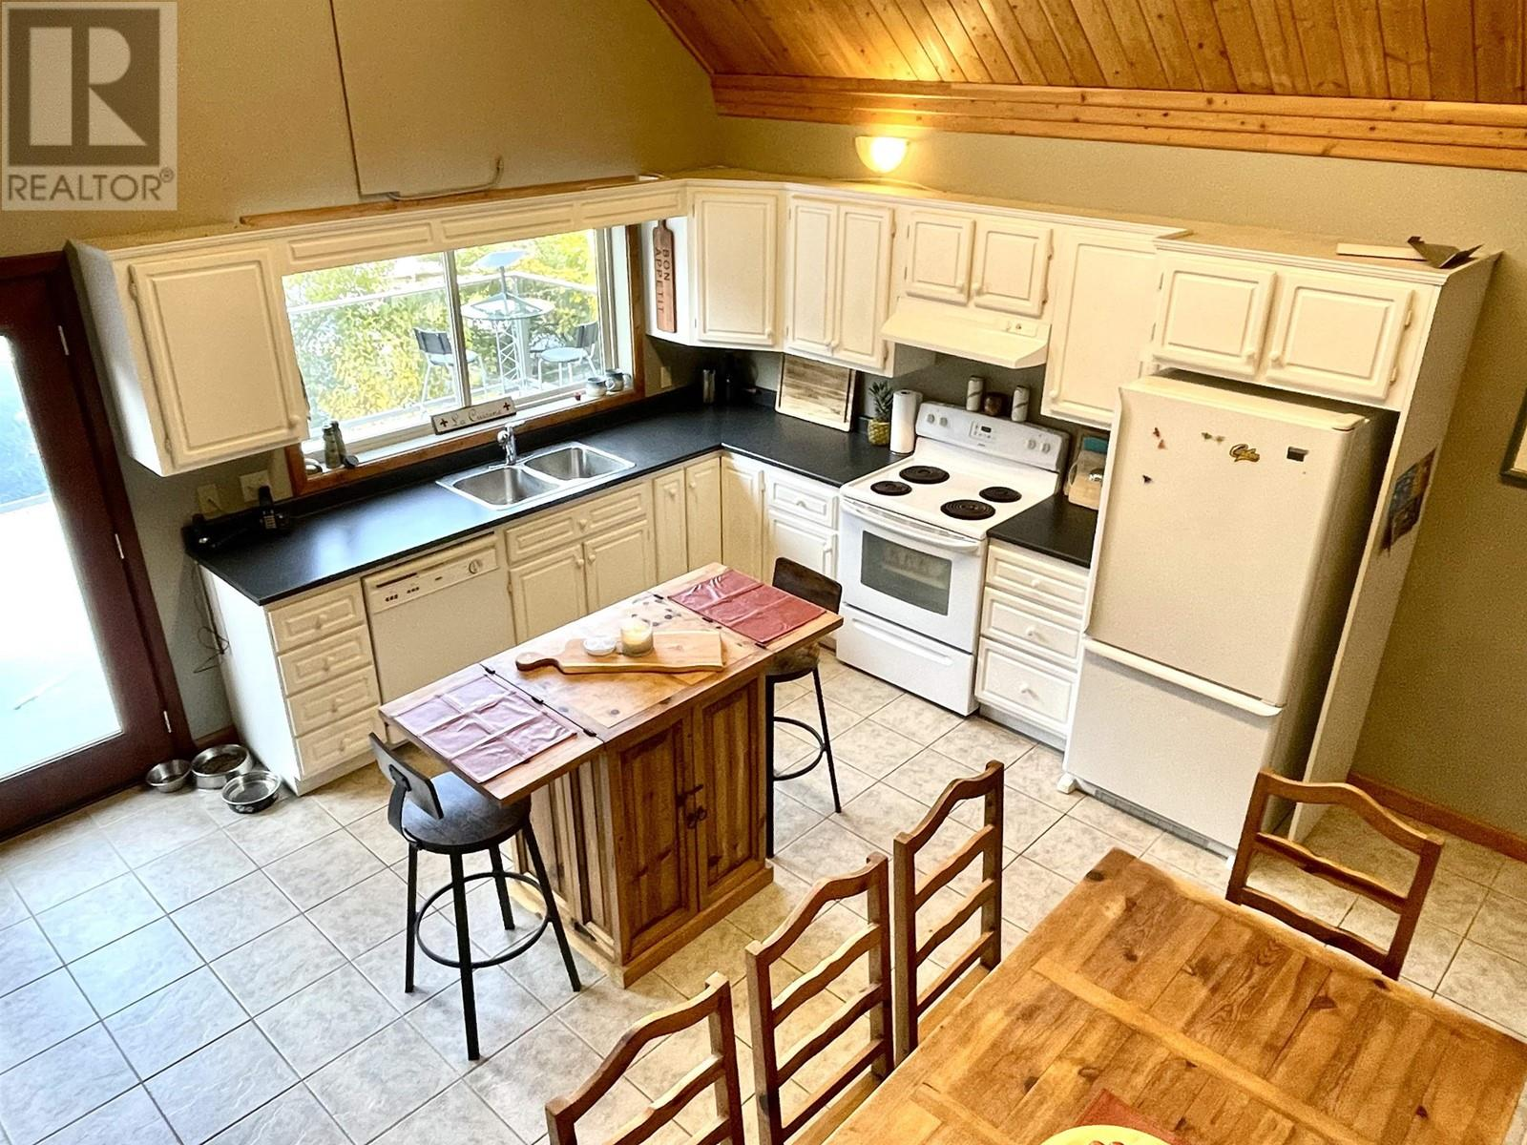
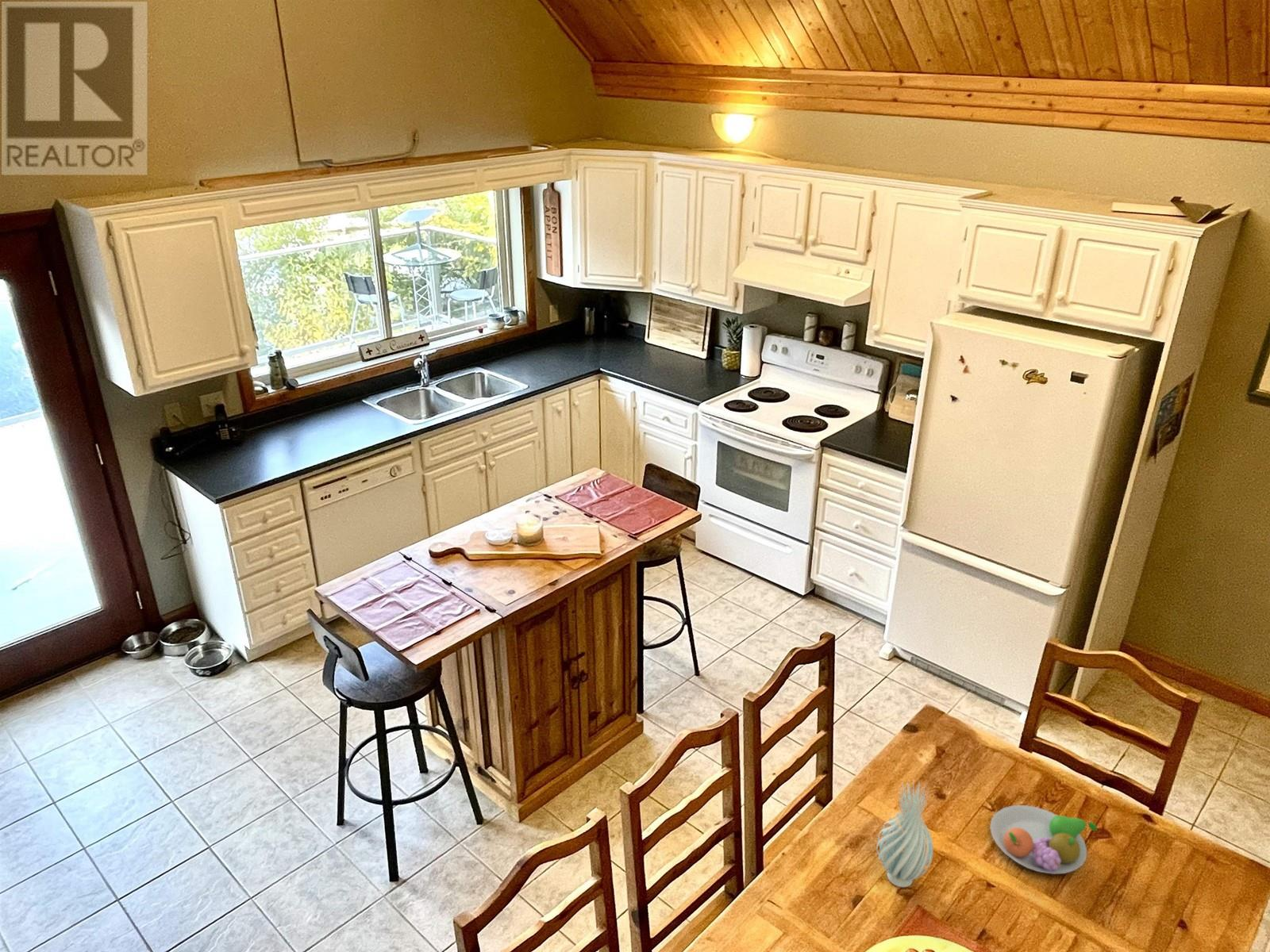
+ fruit bowl [989,804,1098,875]
+ vase [876,777,934,888]
